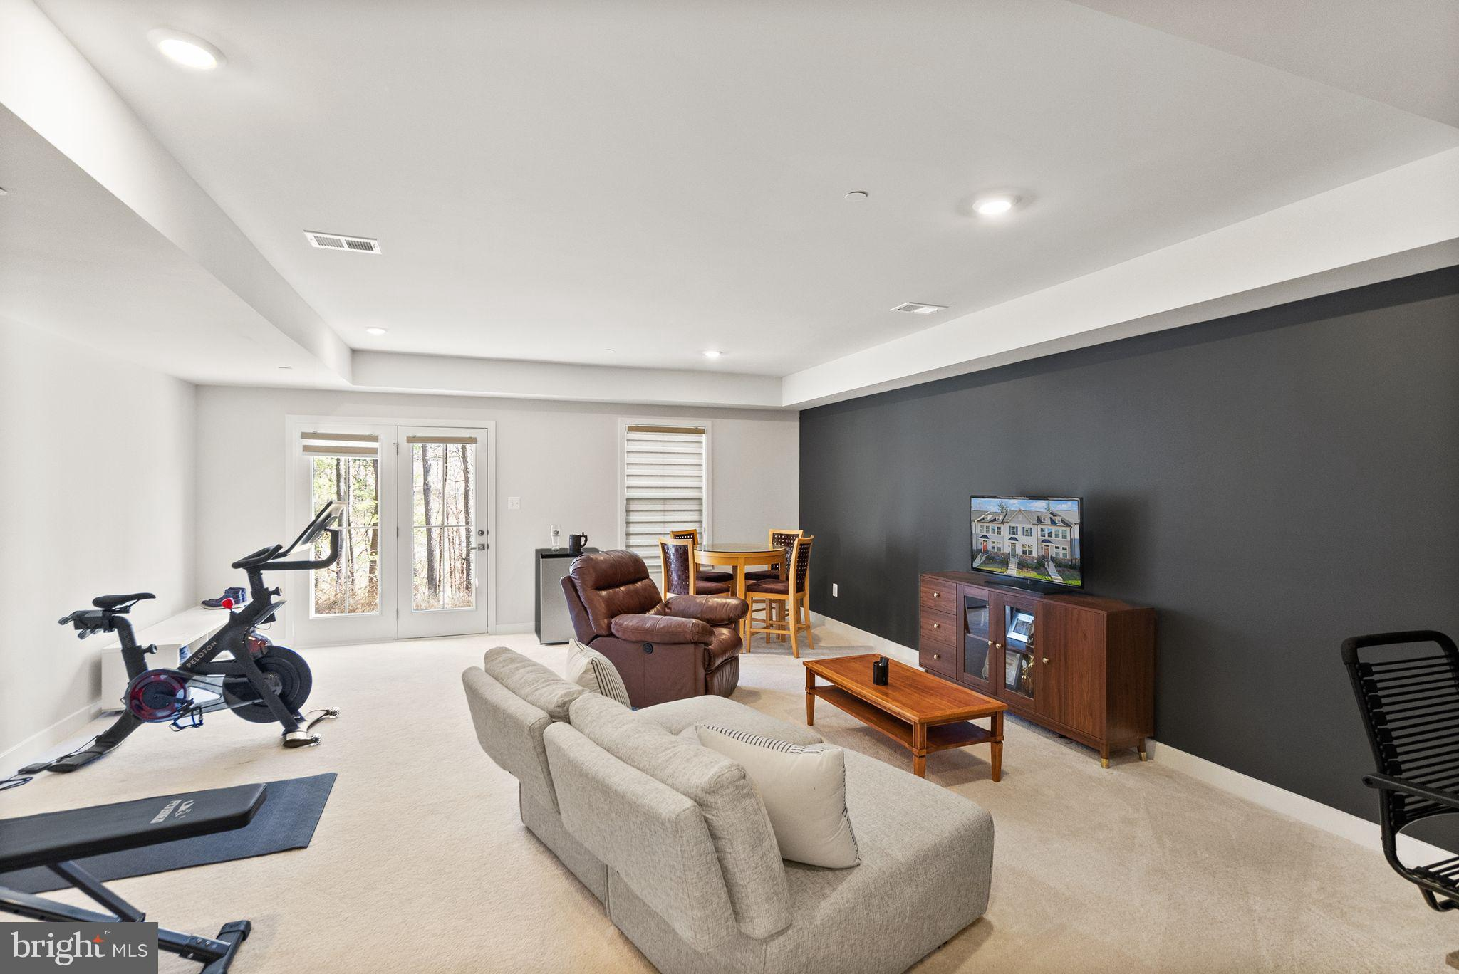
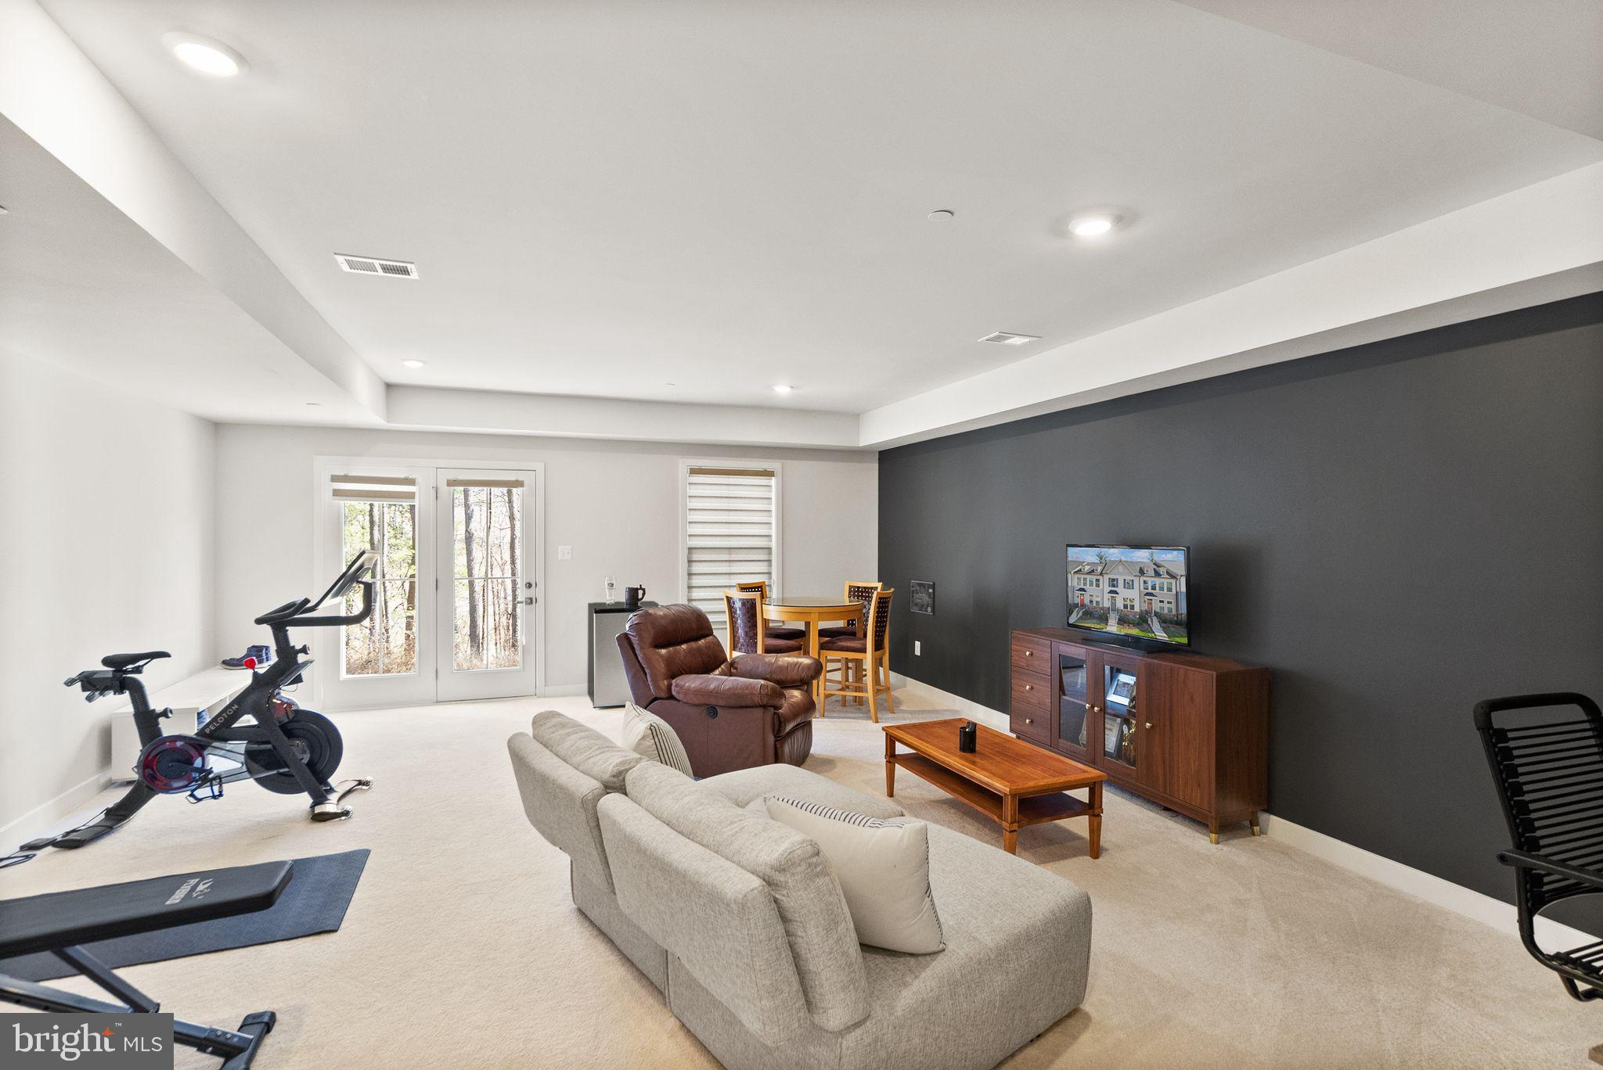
+ wall art [909,579,936,616]
